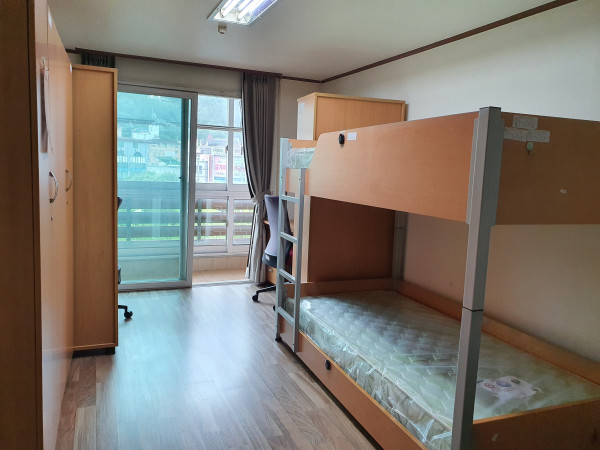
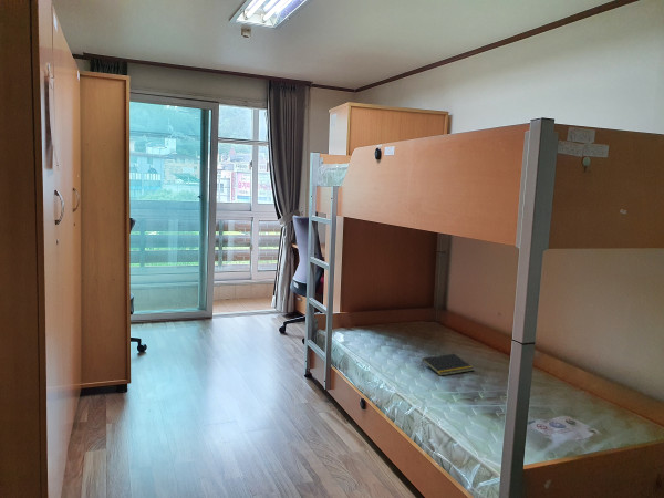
+ notepad [421,353,475,376]
